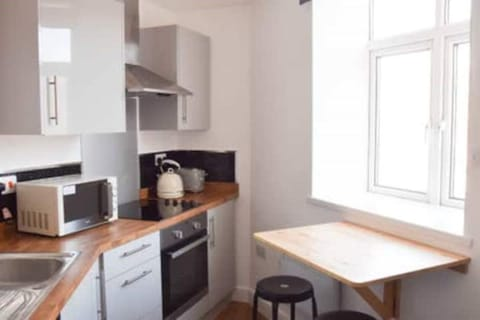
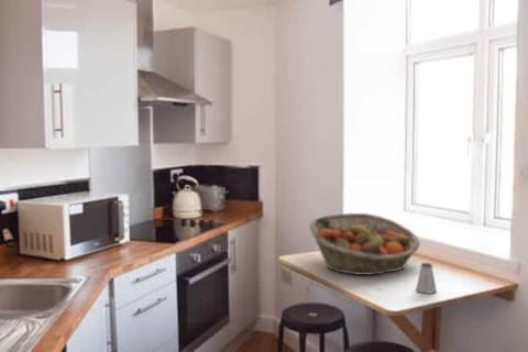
+ fruit basket [308,212,421,276]
+ saltshaker [415,262,438,294]
